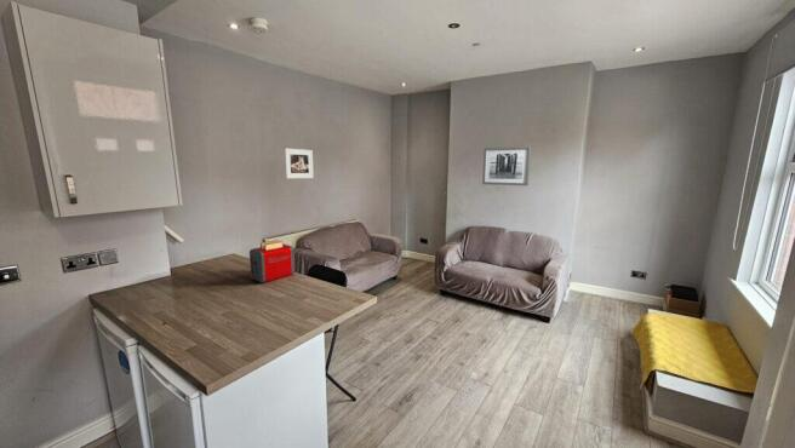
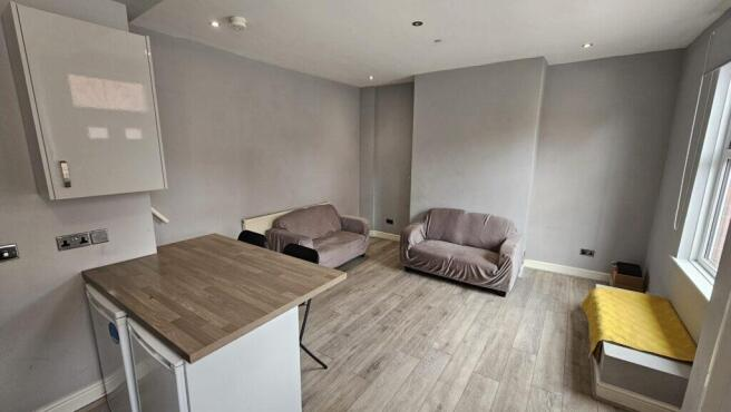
- wall art [481,145,532,186]
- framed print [284,148,314,179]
- toaster [248,239,296,283]
